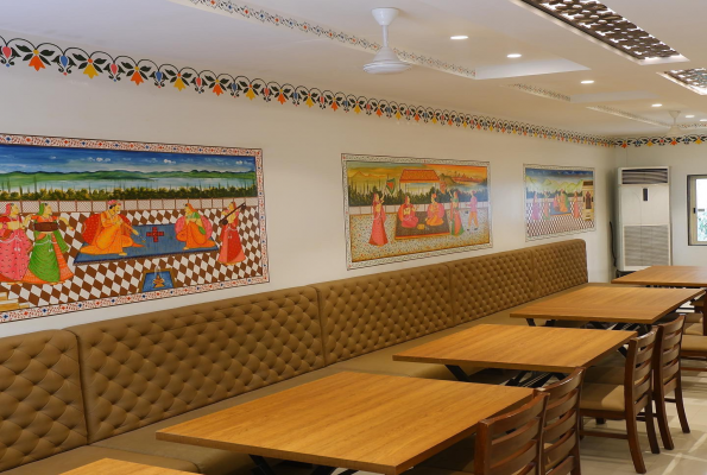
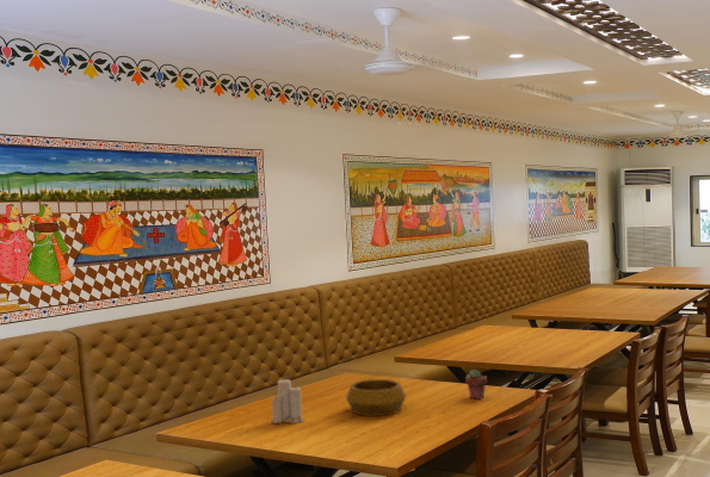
+ potted succulent [464,368,488,399]
+ candle [271,378,304,425]
+ decorative bowl [345,378,407,417]
